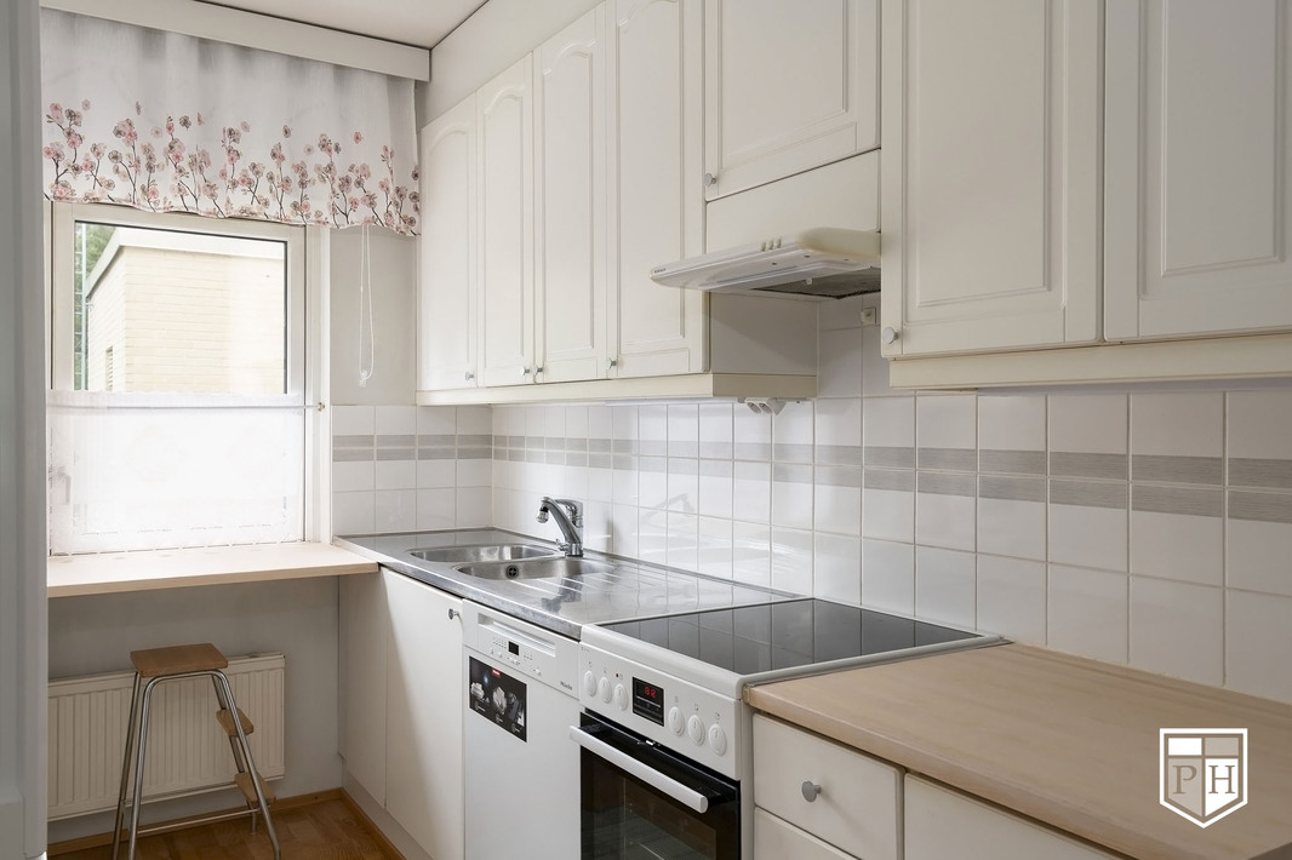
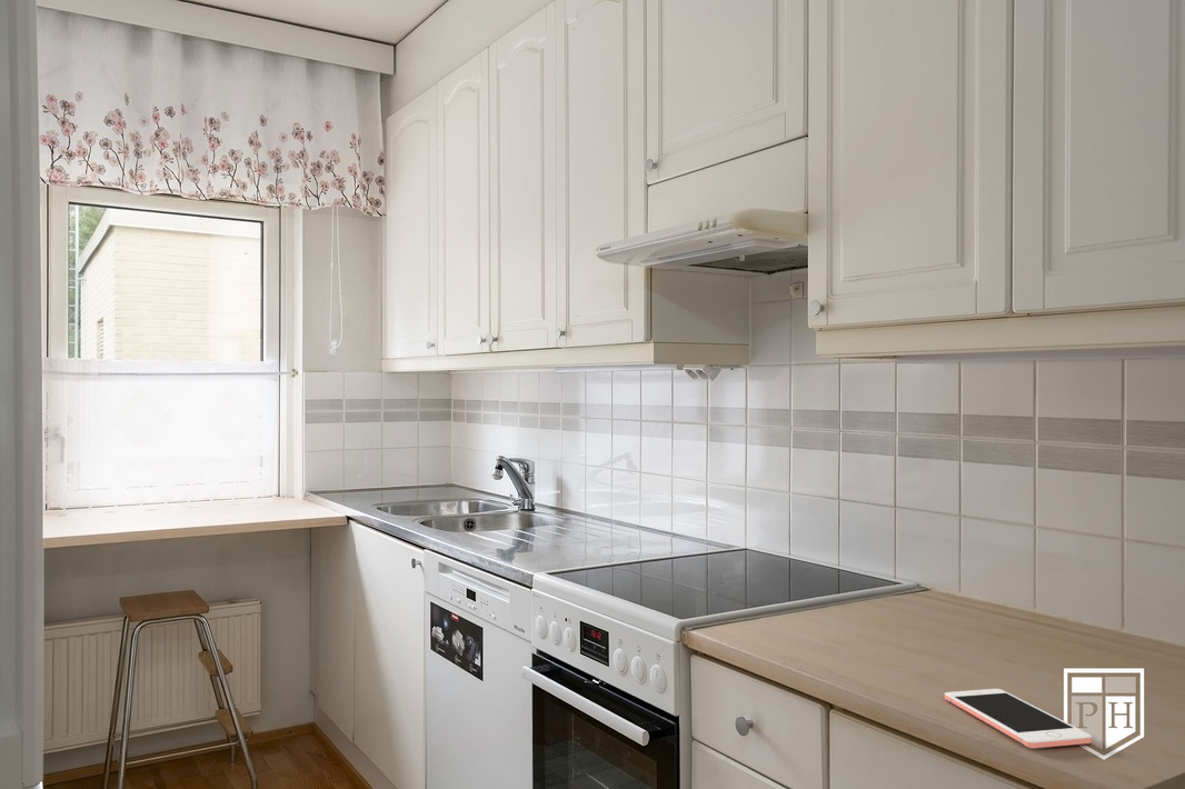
+ cell phone [944,688,1093,749]
